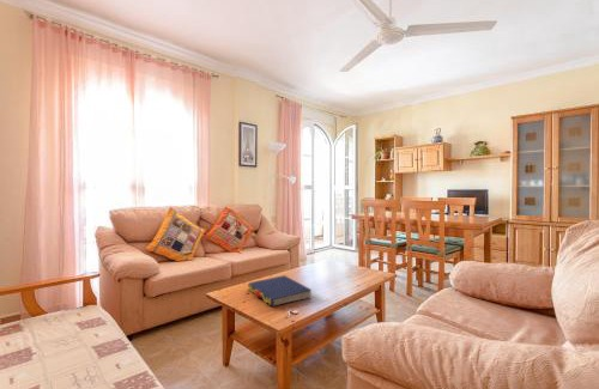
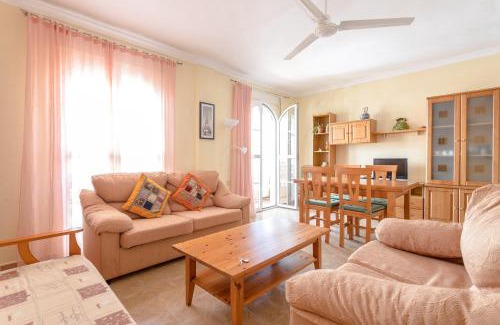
- book [247,274,313,308]
